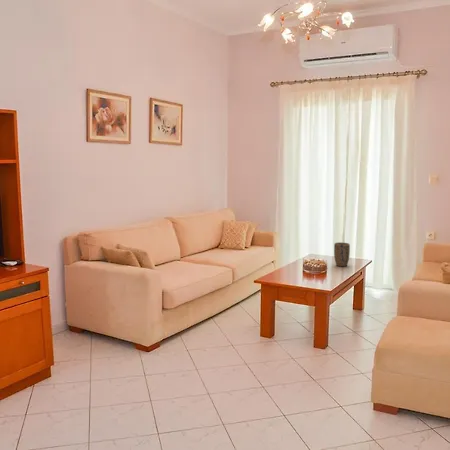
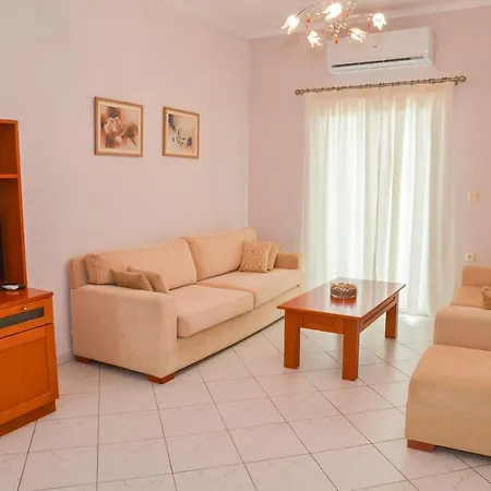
- plant pot [333,241,351,267]
